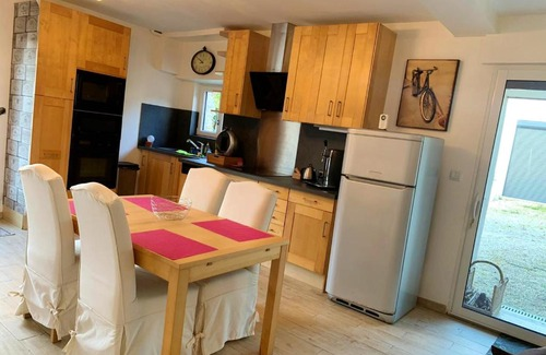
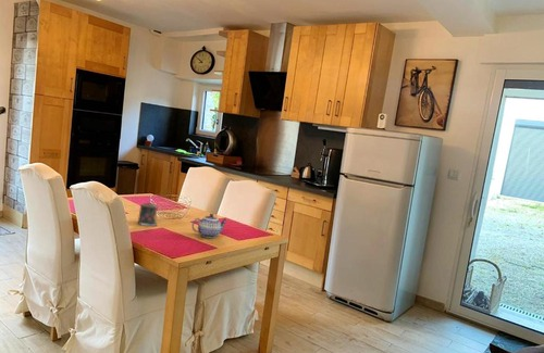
+ teapot [190,213,228,239]
+ candle [137,202,159,227]
